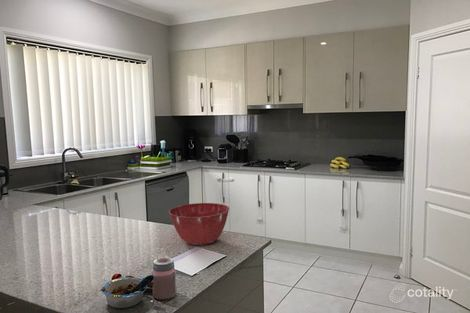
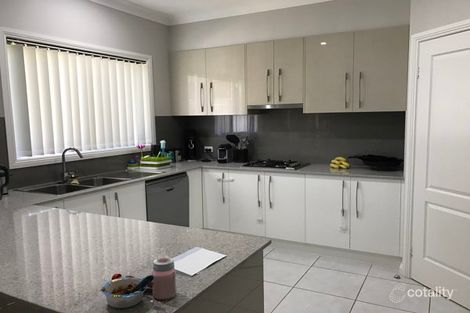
- mixing bowl [168,202,230,246]
